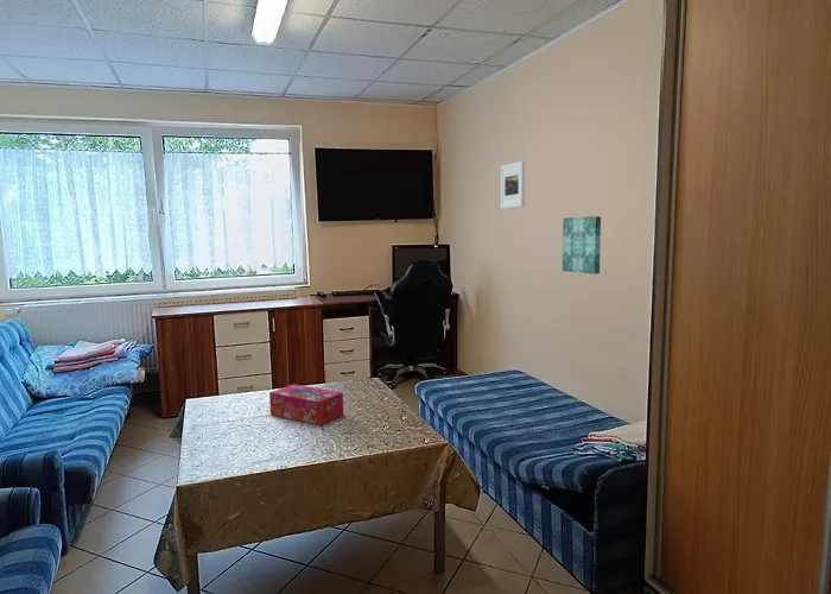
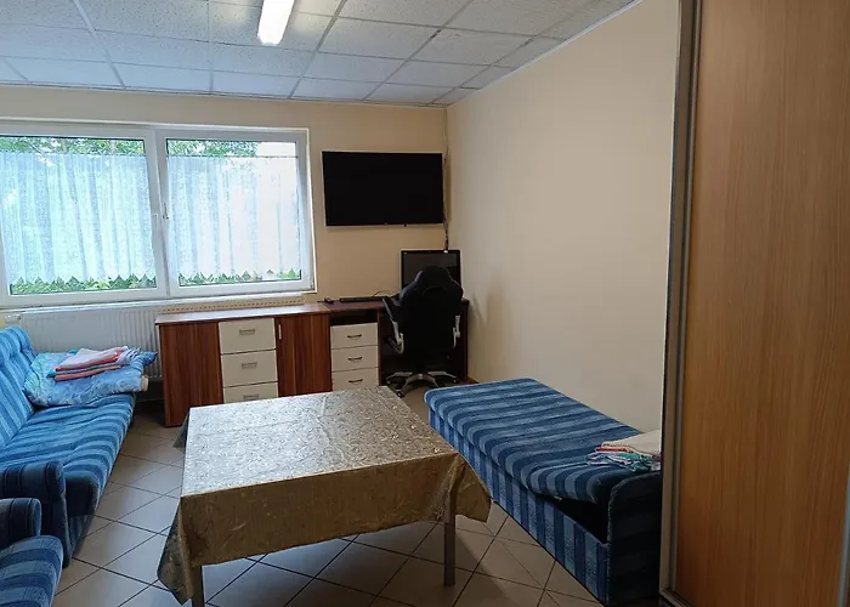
- wall art [562,215,602,276]
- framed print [500,159,526,209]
- tissue box [268,384,344,426]
